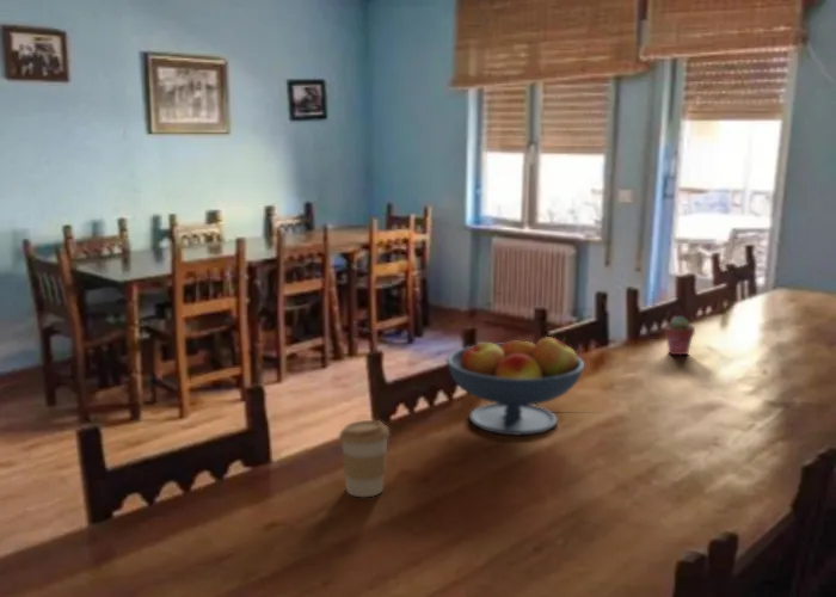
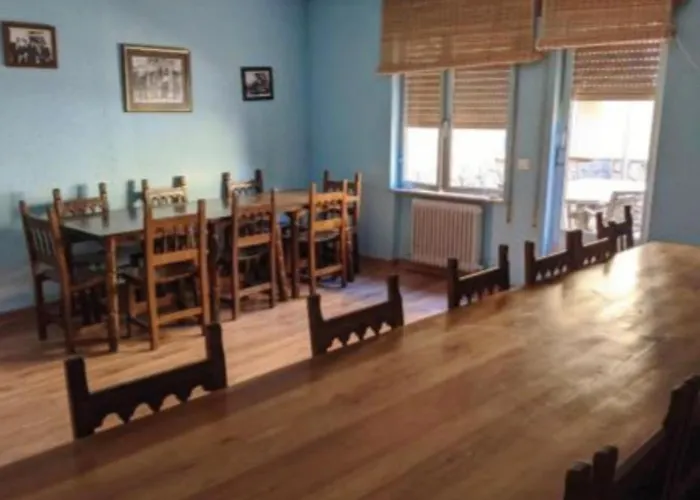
- coffee cup [338,419,391,498]
- fruit bowl [444,336,585,436]
- potted succulent [663,314,696,356]
